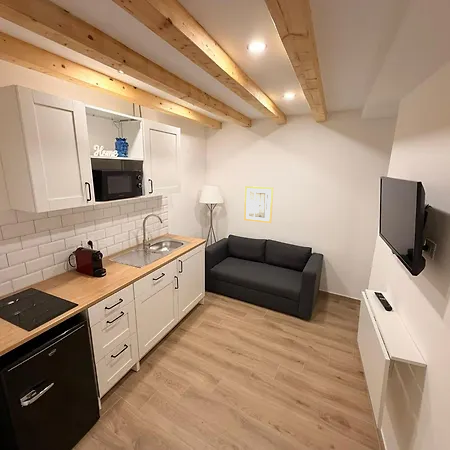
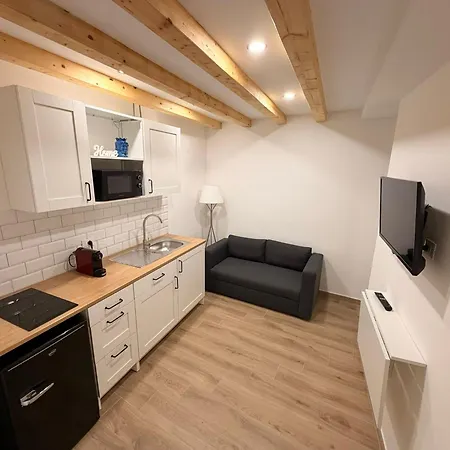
- wall art [243,185,274,224]
